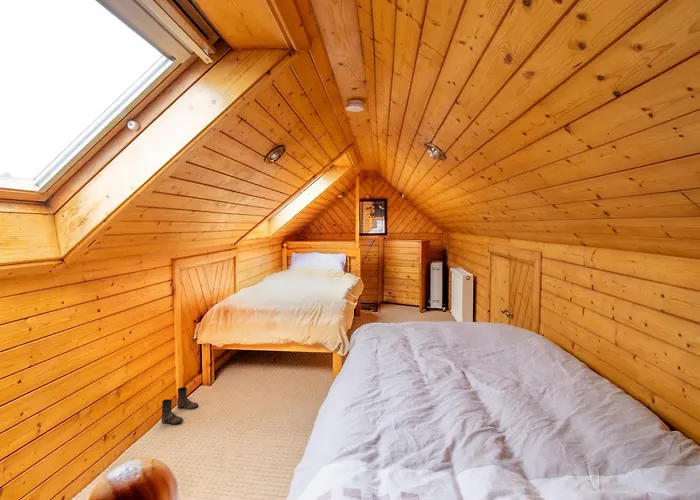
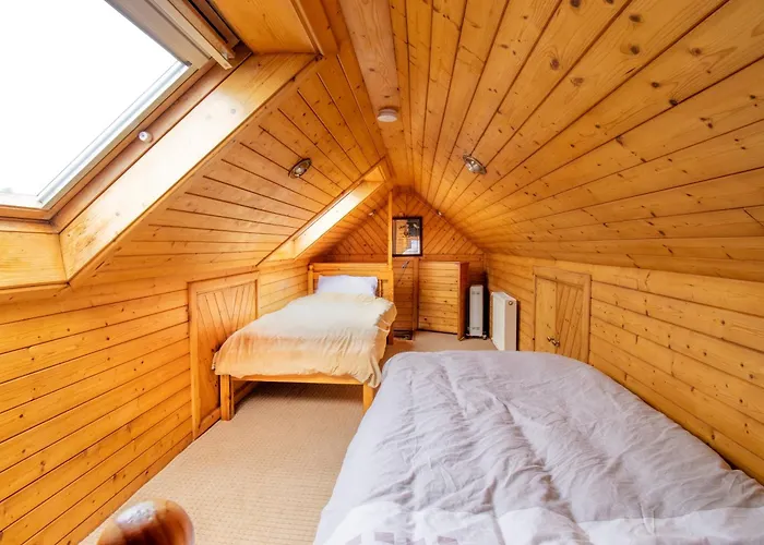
- boots [160,386,199,425]
